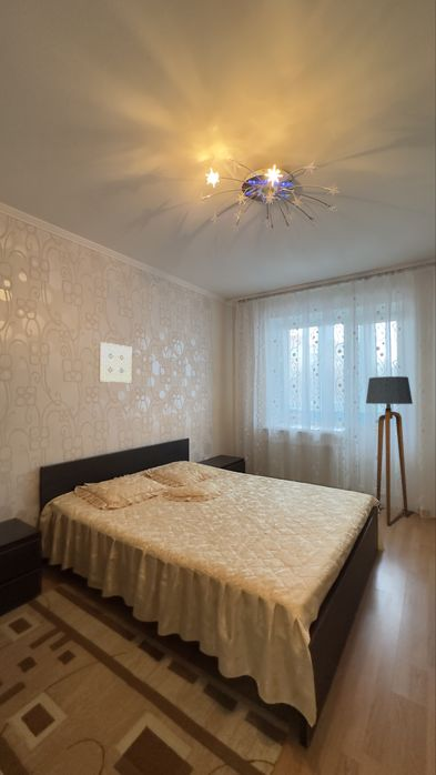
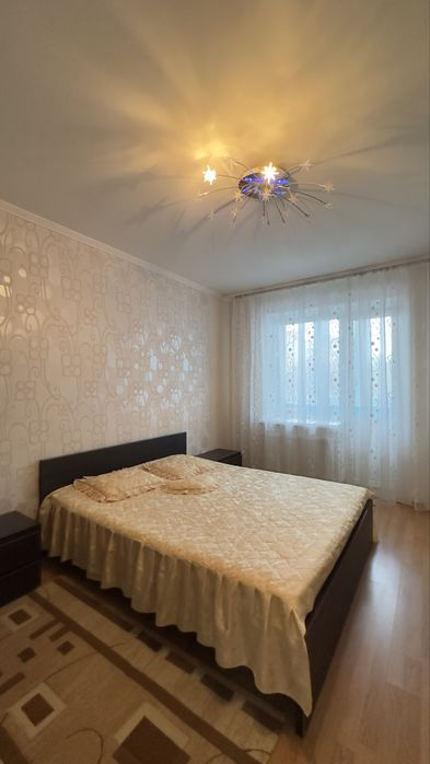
- wall art [98,341,132,383]
- floor lamp [365,375,414,526]
